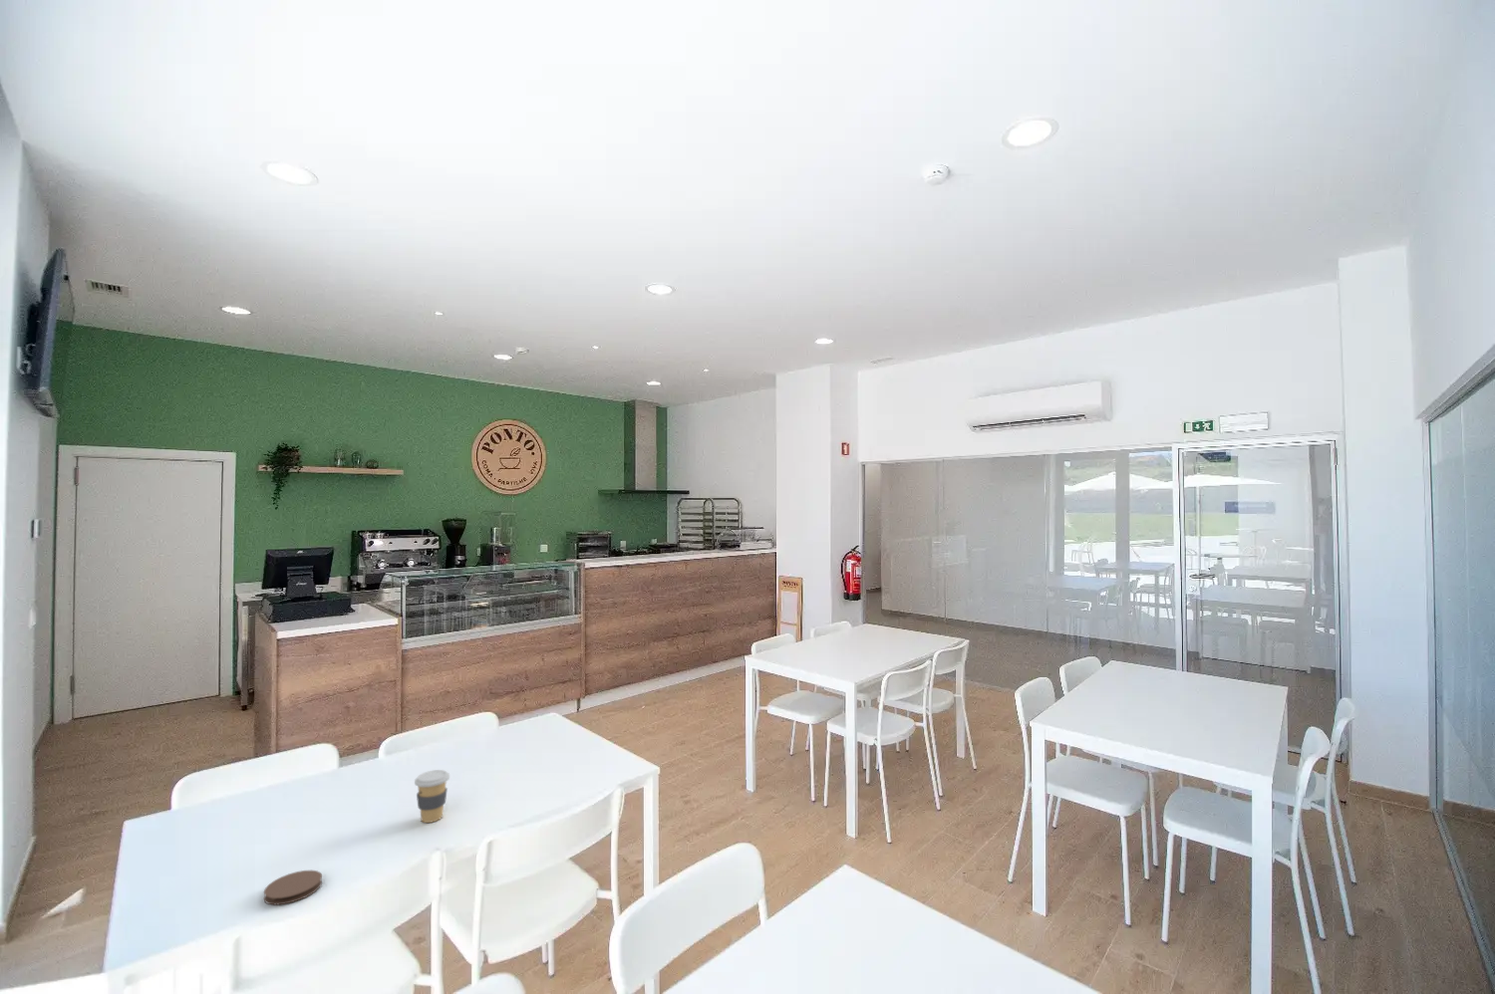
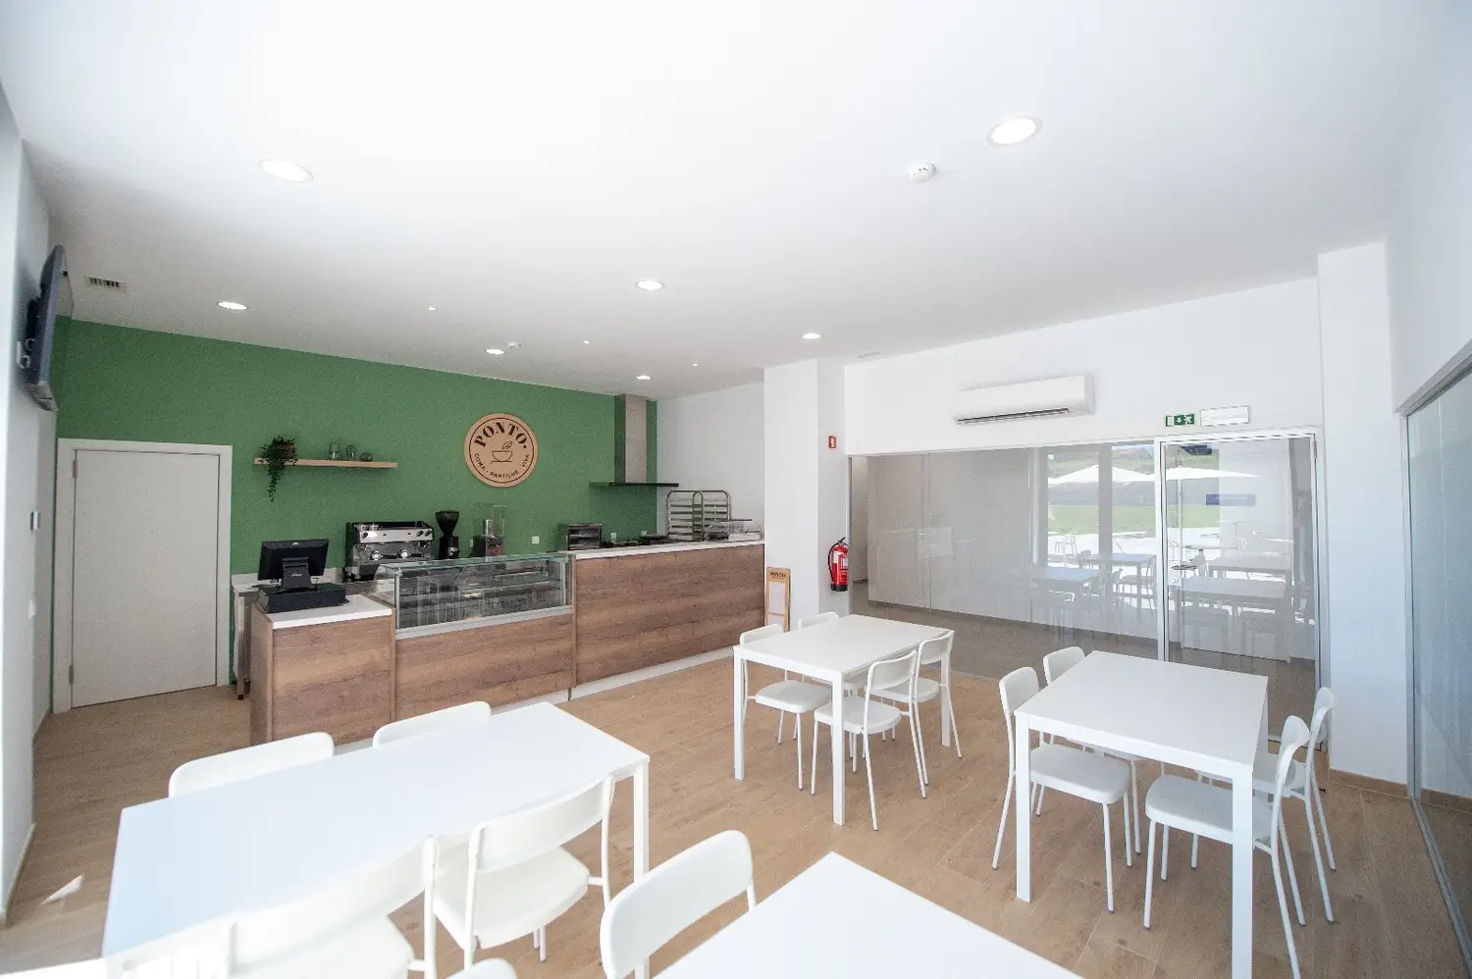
- coaster [263,870,323,905]
- coffee cup [414,769,451,823]
